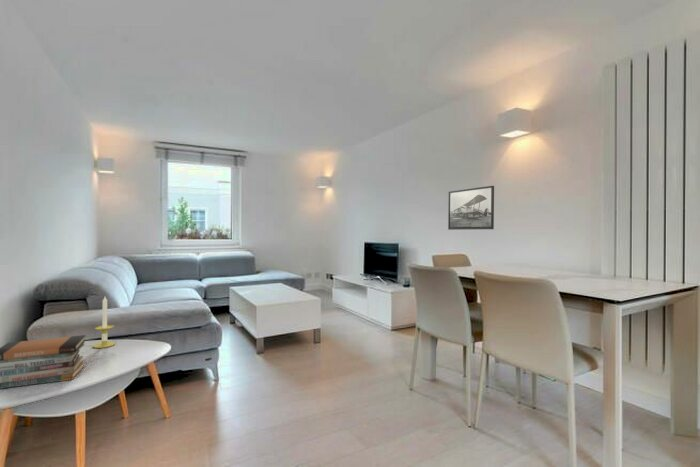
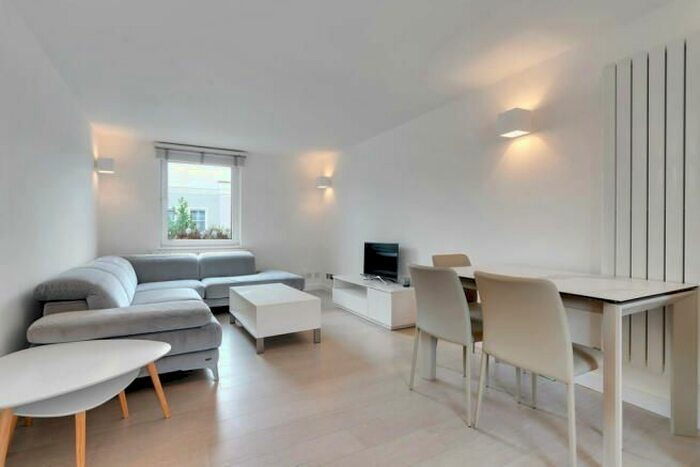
- candle [92,296,116,349]
- book stack [0,334,87,390]
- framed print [447,185,495,231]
